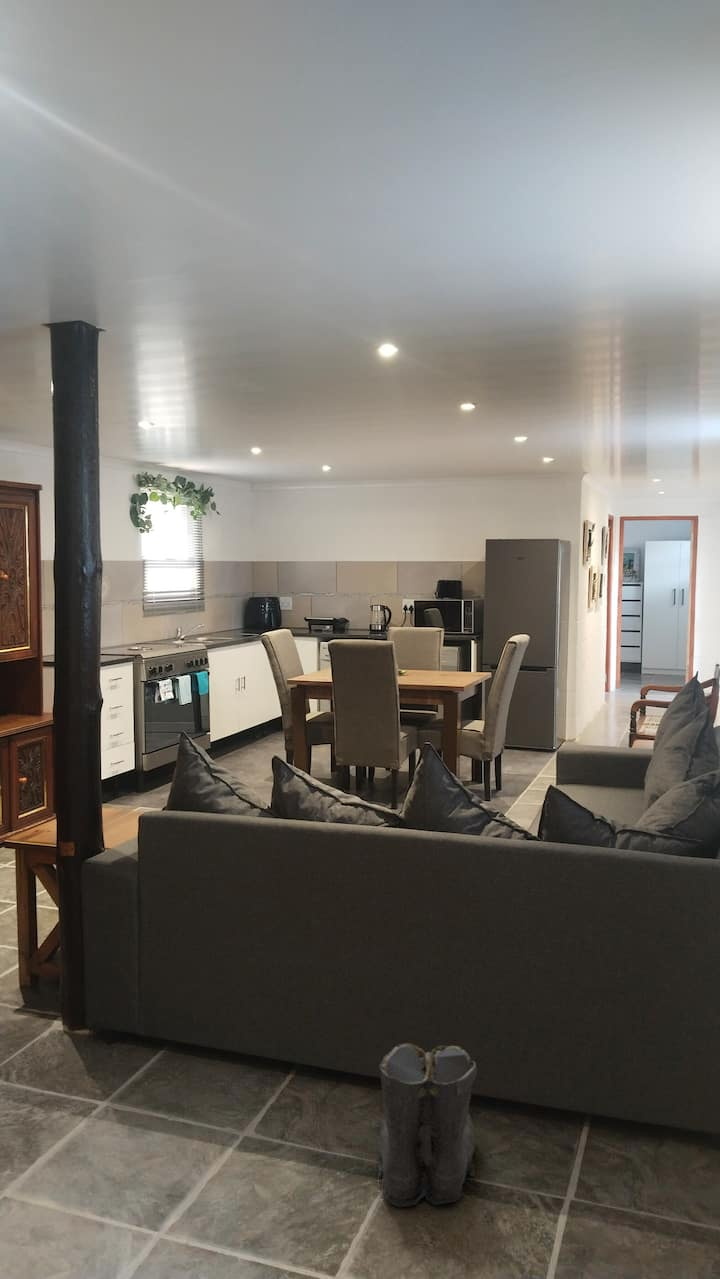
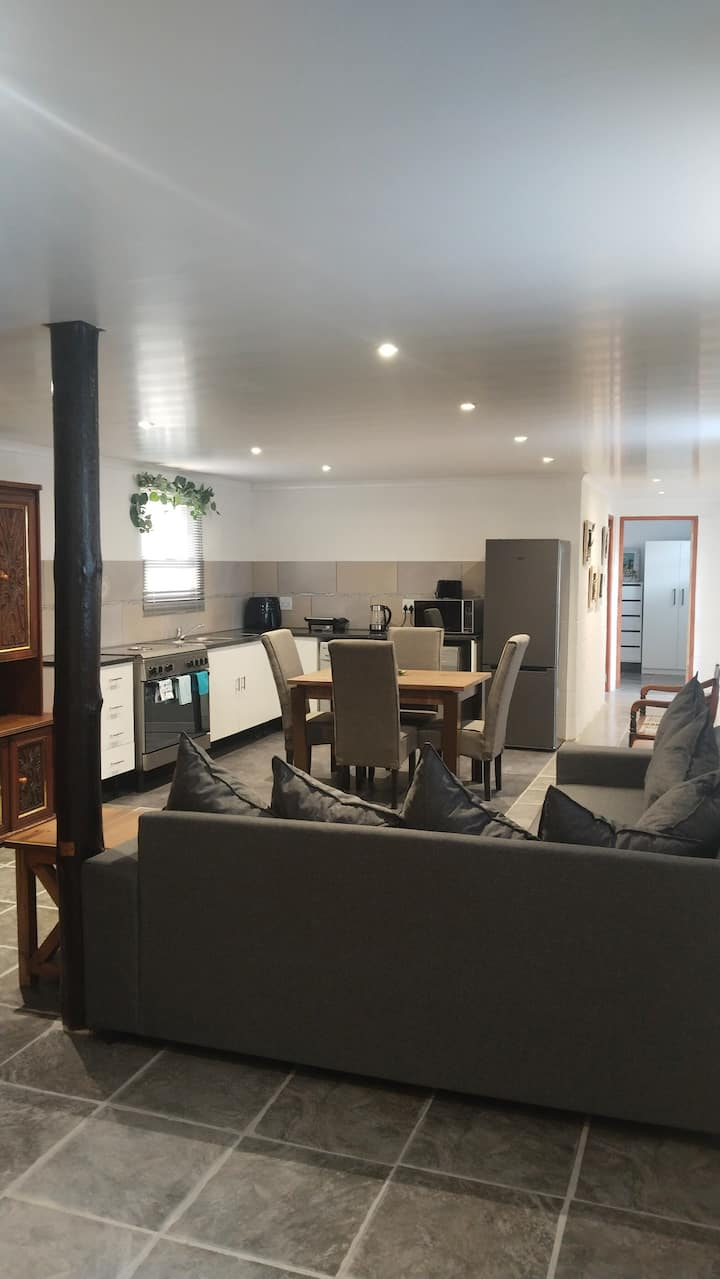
- boots [377,1042,478,1208]
